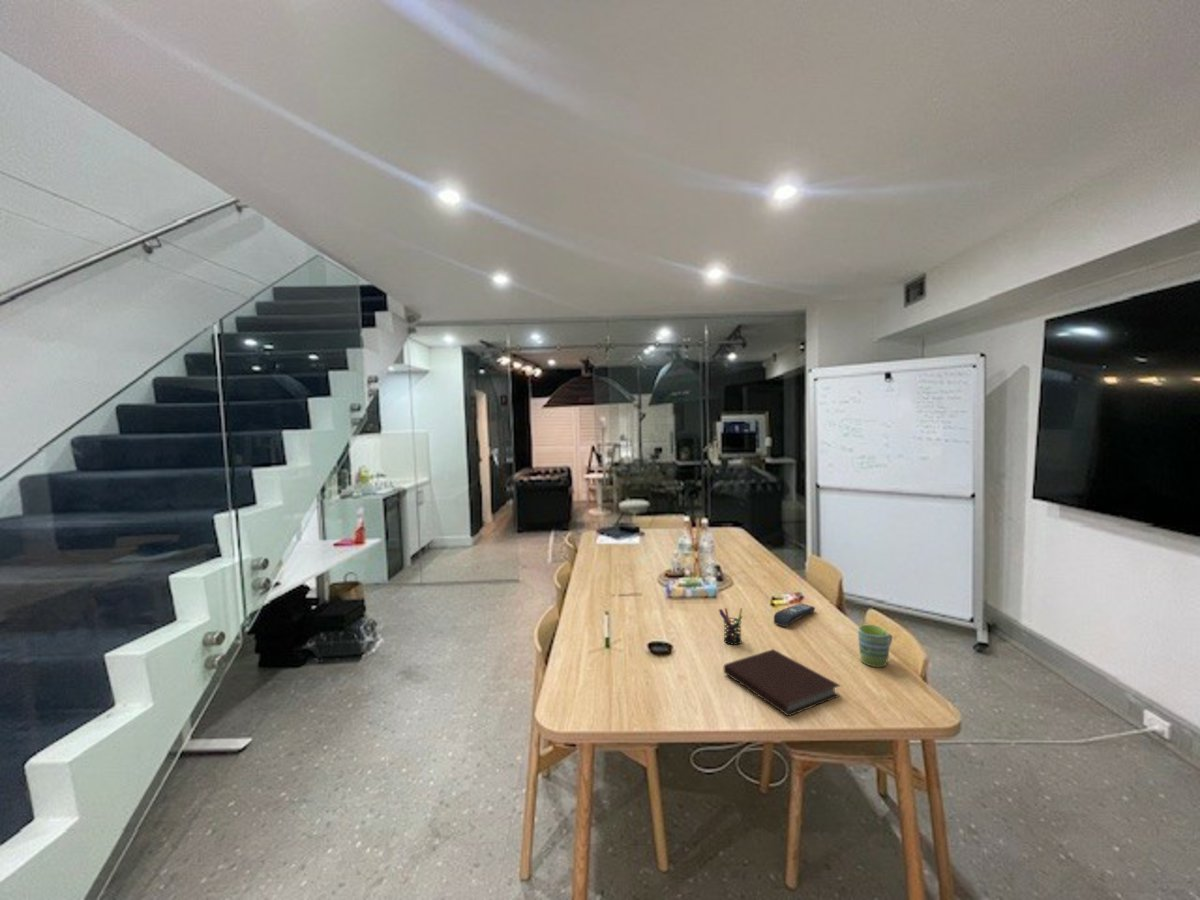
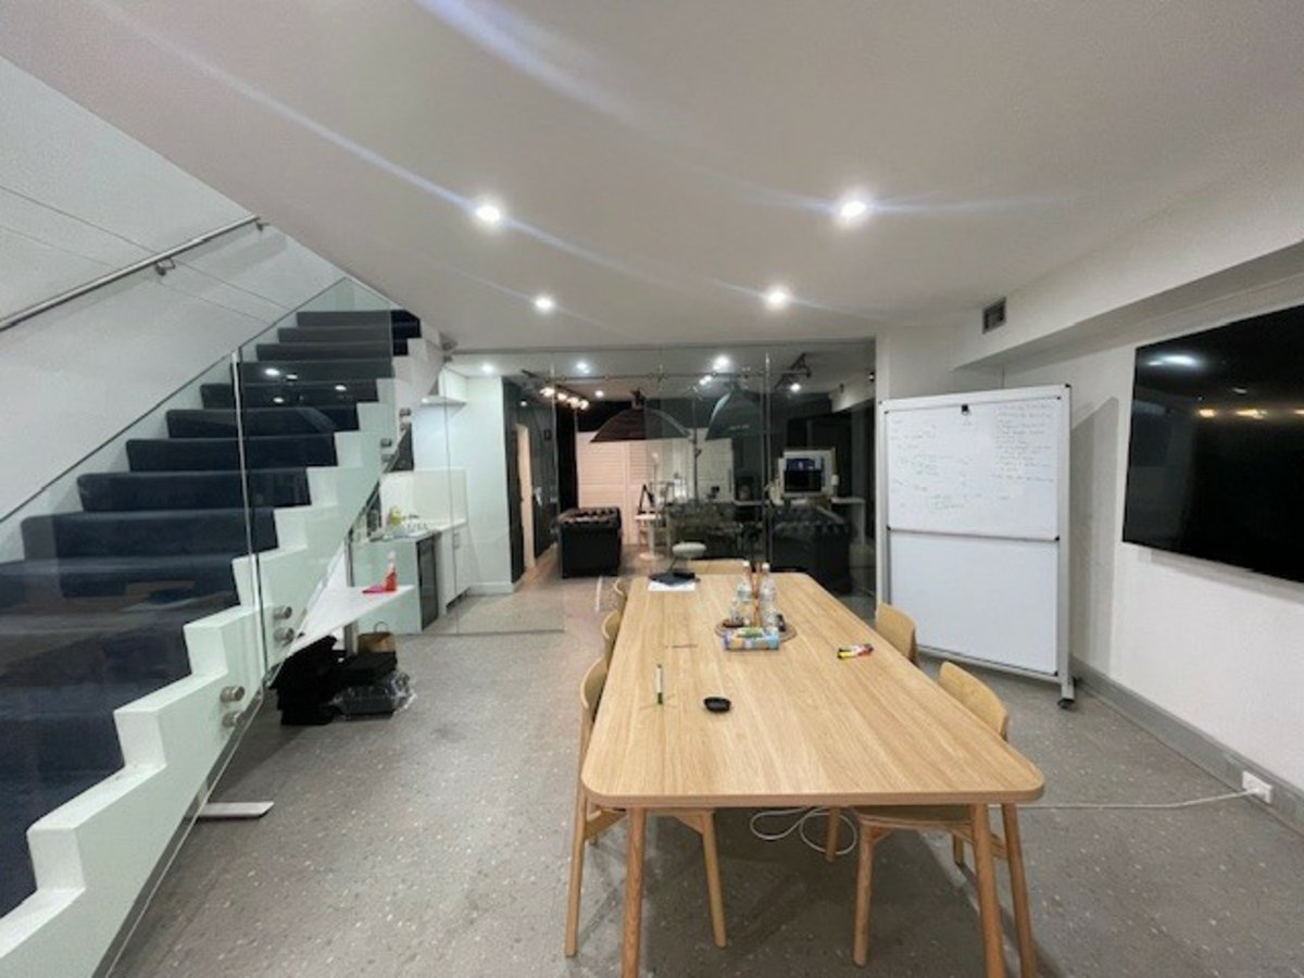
- pen holder [718,607,743,646]
- mug [857,623,894,668]
- notebook [723,648,842,717]
- remote control [773,603,816,628]
